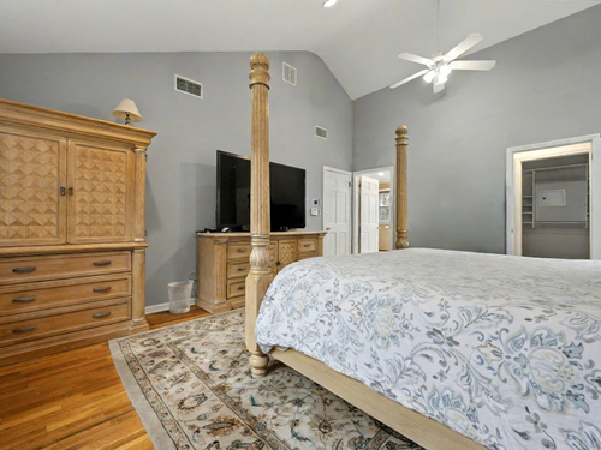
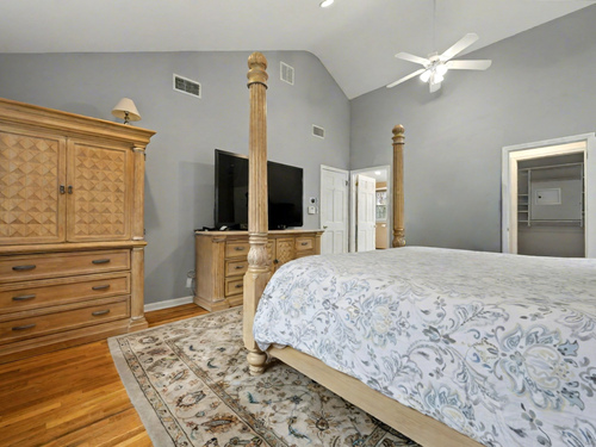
- wastebasket [167,281,192,314]
